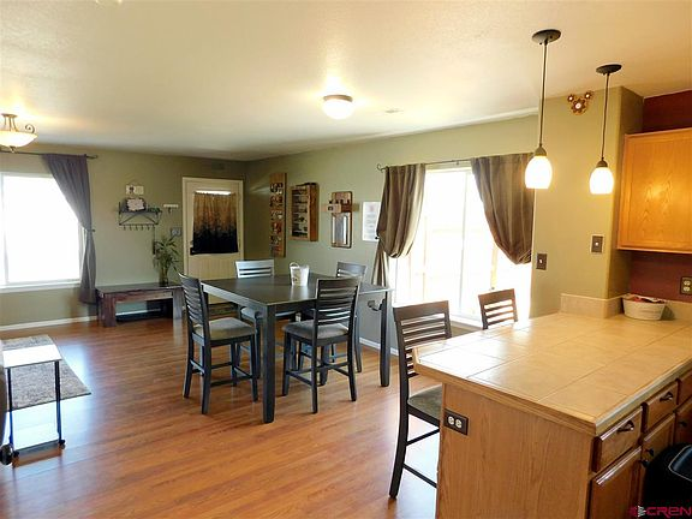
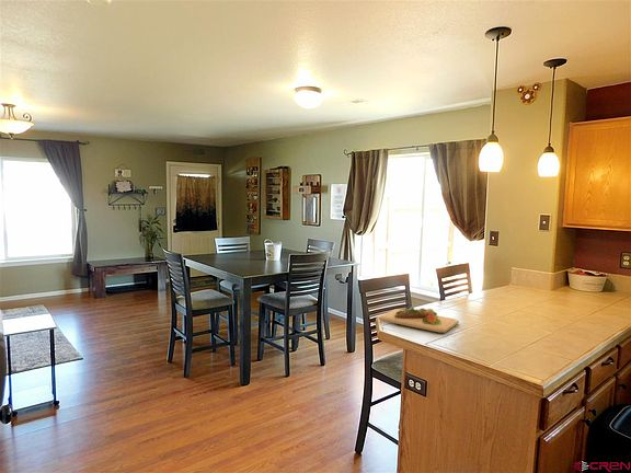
+ cutting board [377,305,460,334]
